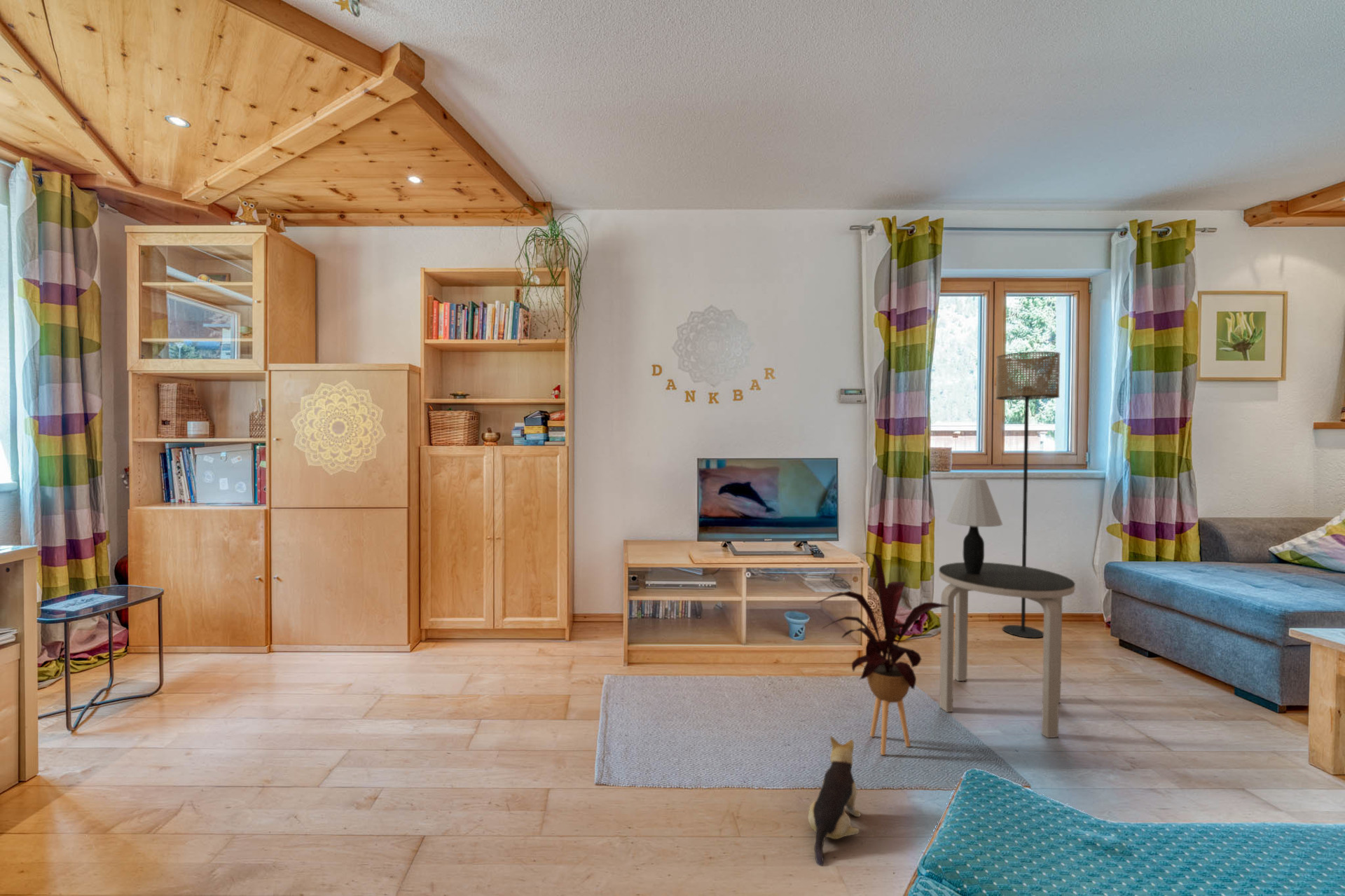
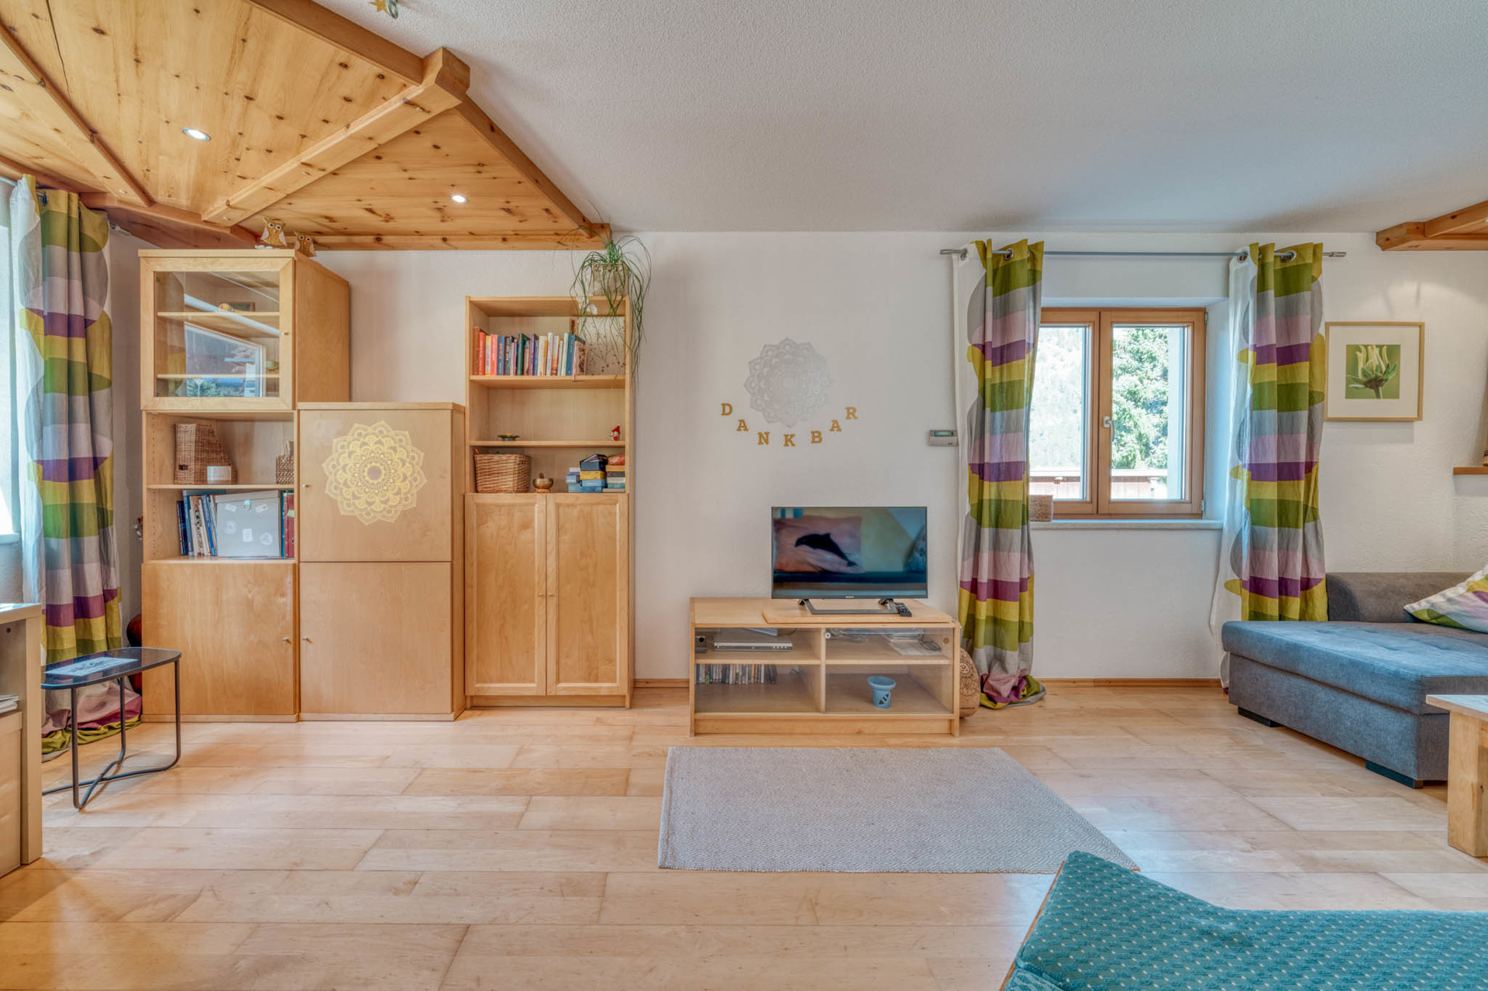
- floor lamp [995,351,1061,639]
- side table [938,562,1076,738]
- house plant [815,551,950,756]
- table lamp [946,477,1003,574]
- plush toy [808,736,861,867]
